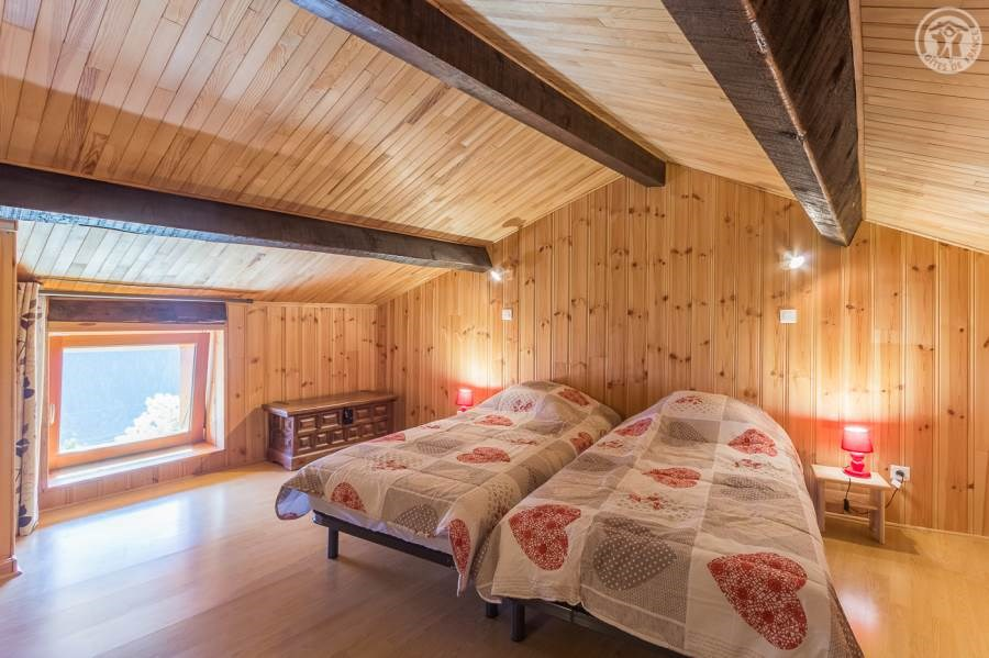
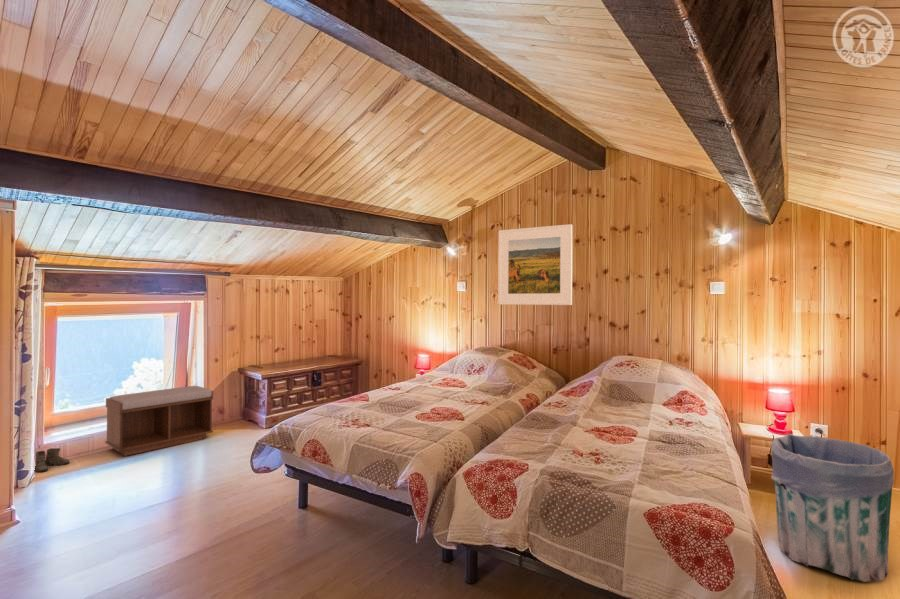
+ trash can [770,433,895,583]
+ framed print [497,223,573,306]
+ boots [34,447,70,473]
+ bench [104,385,214,457]
